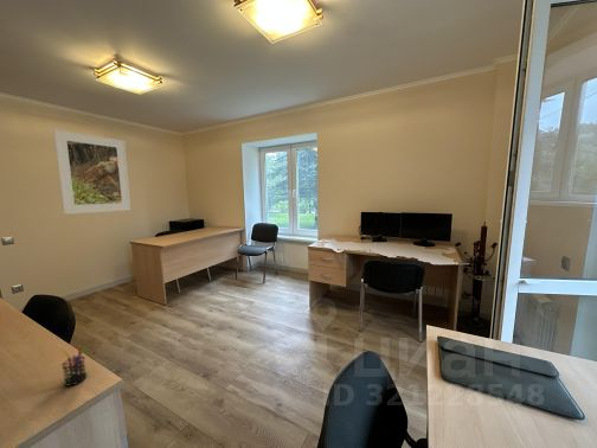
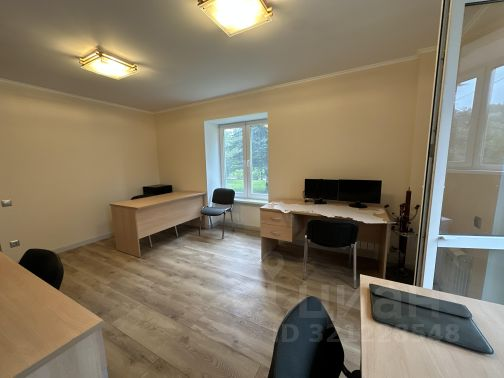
- pen holder [60,345,88,388]
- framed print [52,128,133,216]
